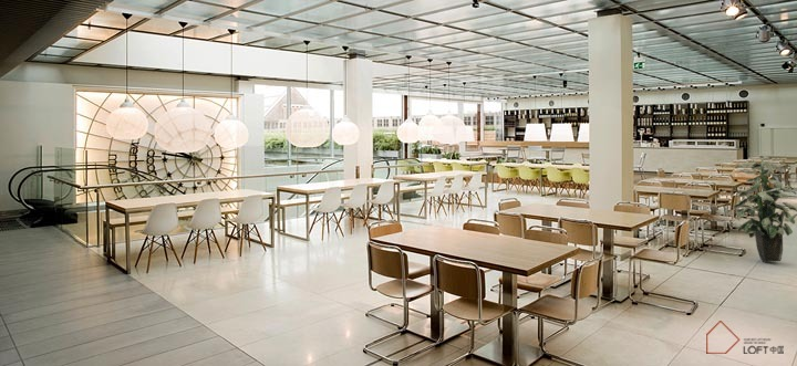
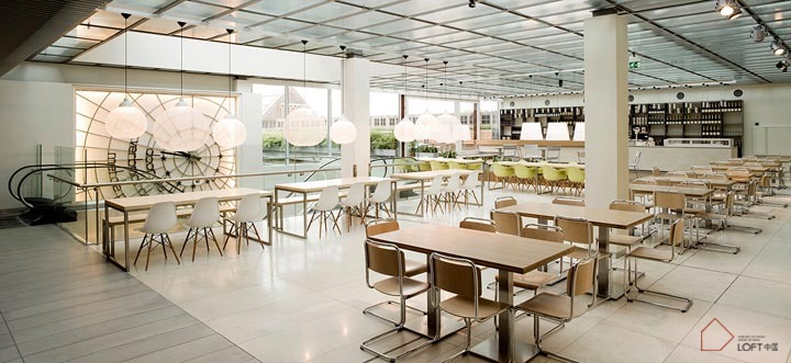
- indoor plant [732,155,797,262]
